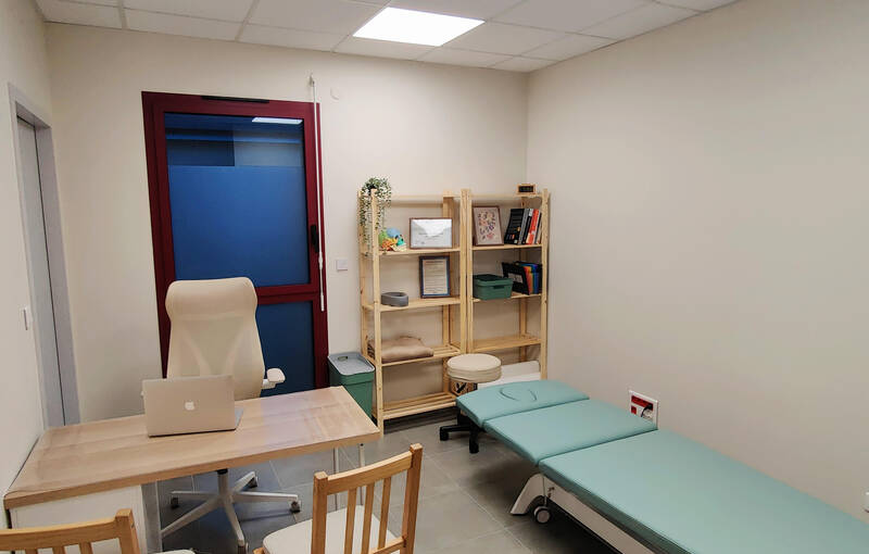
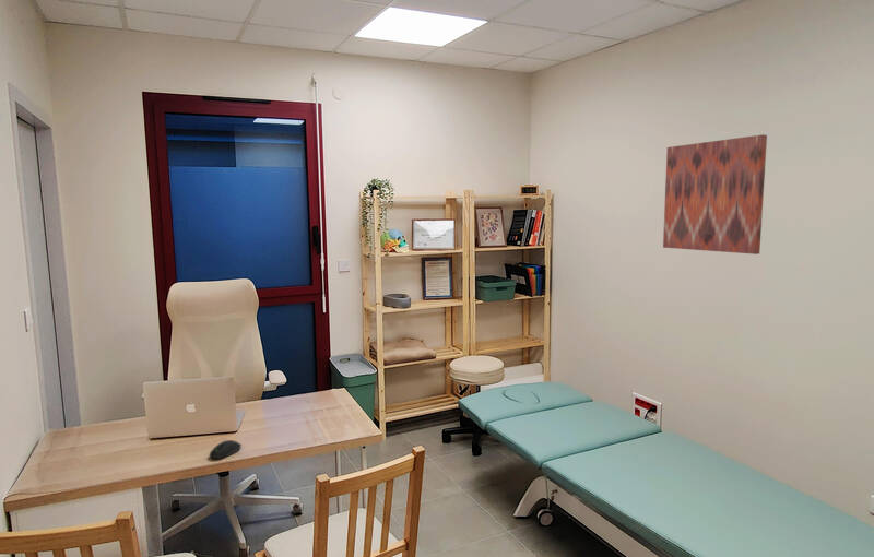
+ wall art [662,133,768,256]
+ computer mouse [209,439,243,460]
